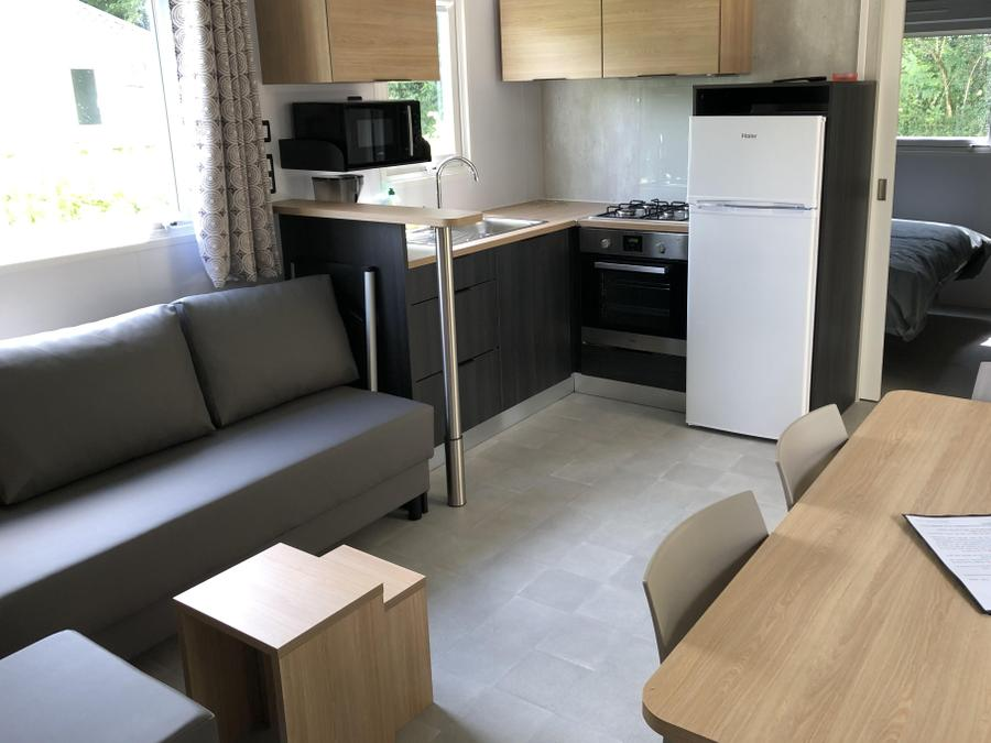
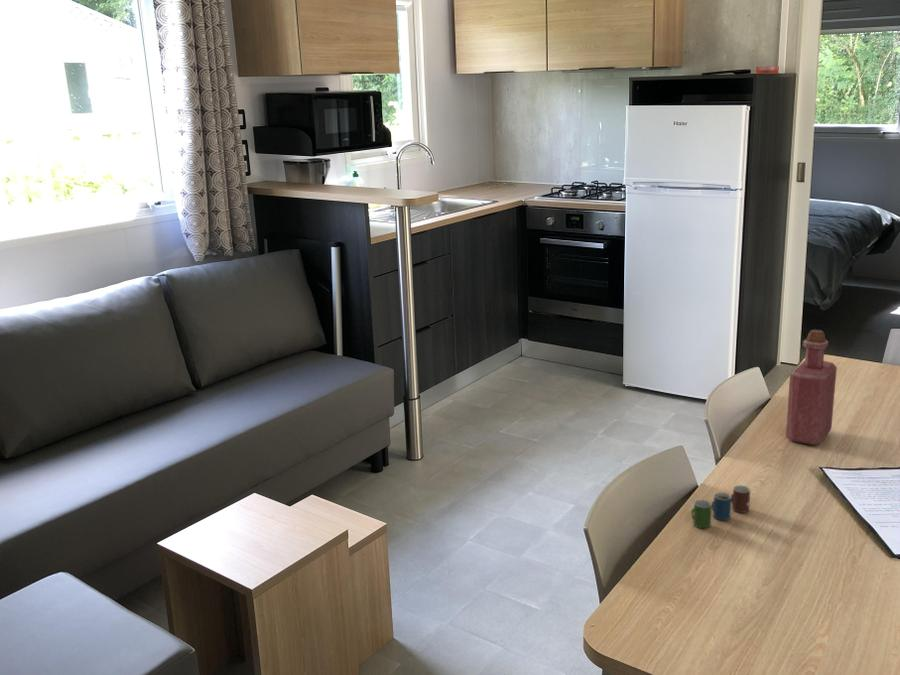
+ cup [690,484,751,529]
+ bottle [785,329,838,446]
